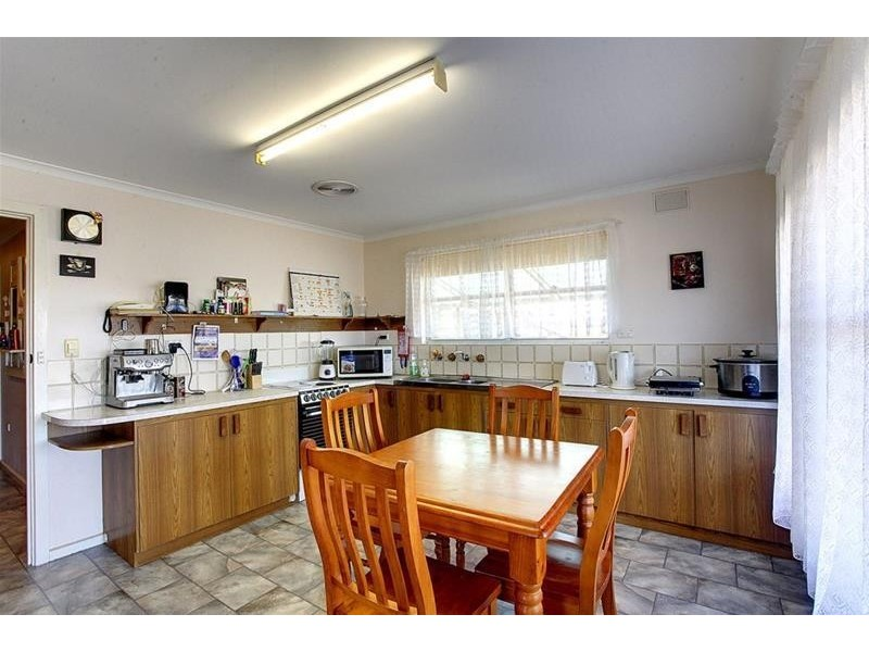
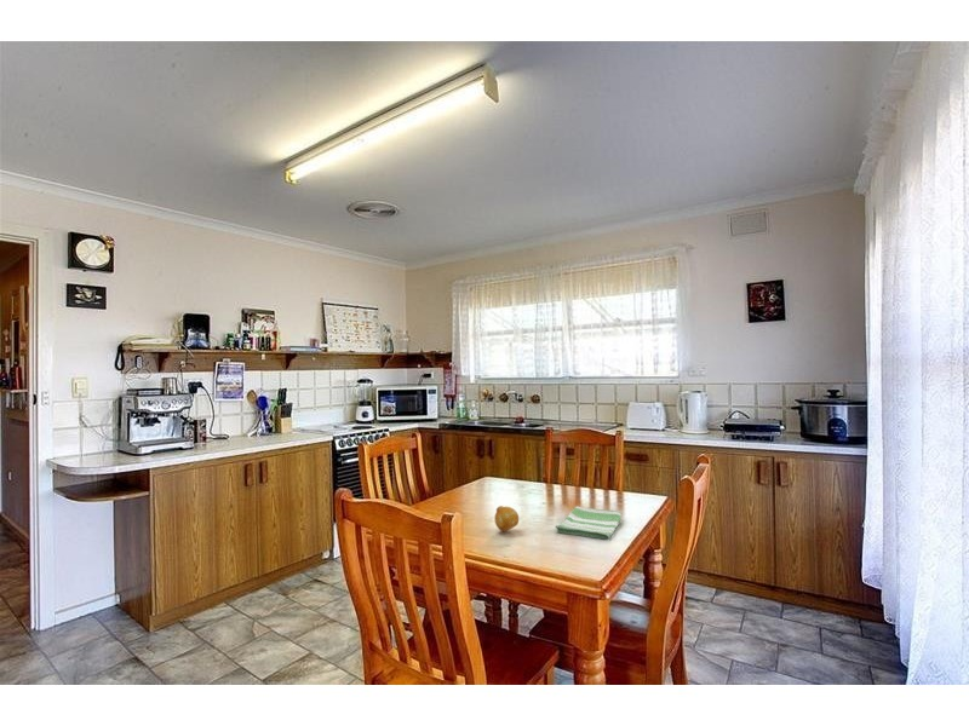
+ fruit [493,505,520,532]
+ dish towel [555,506,623,540]
